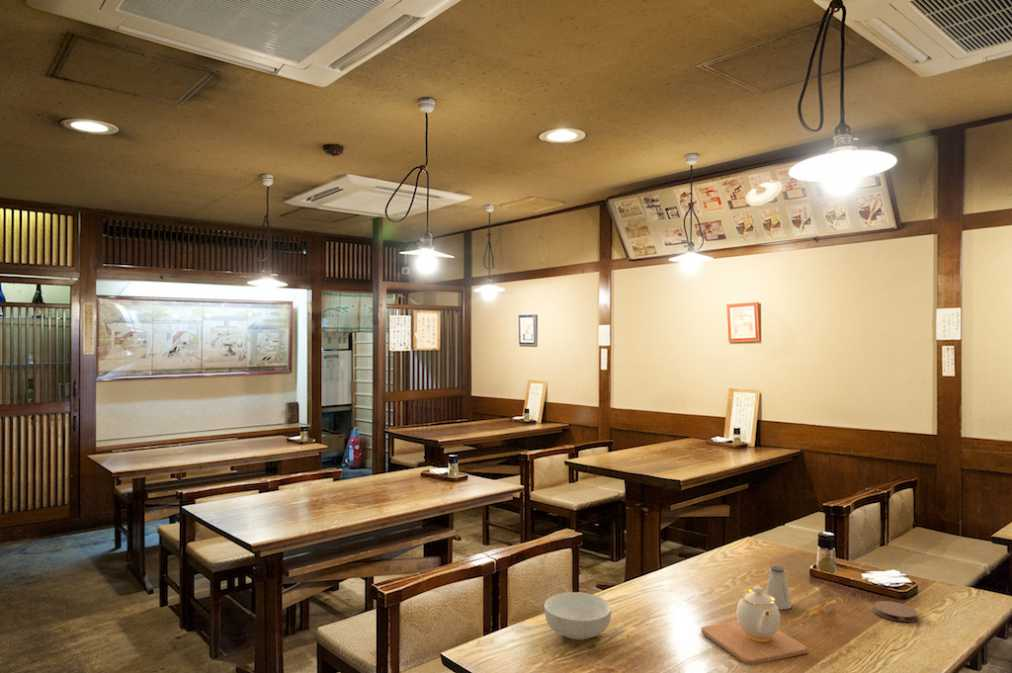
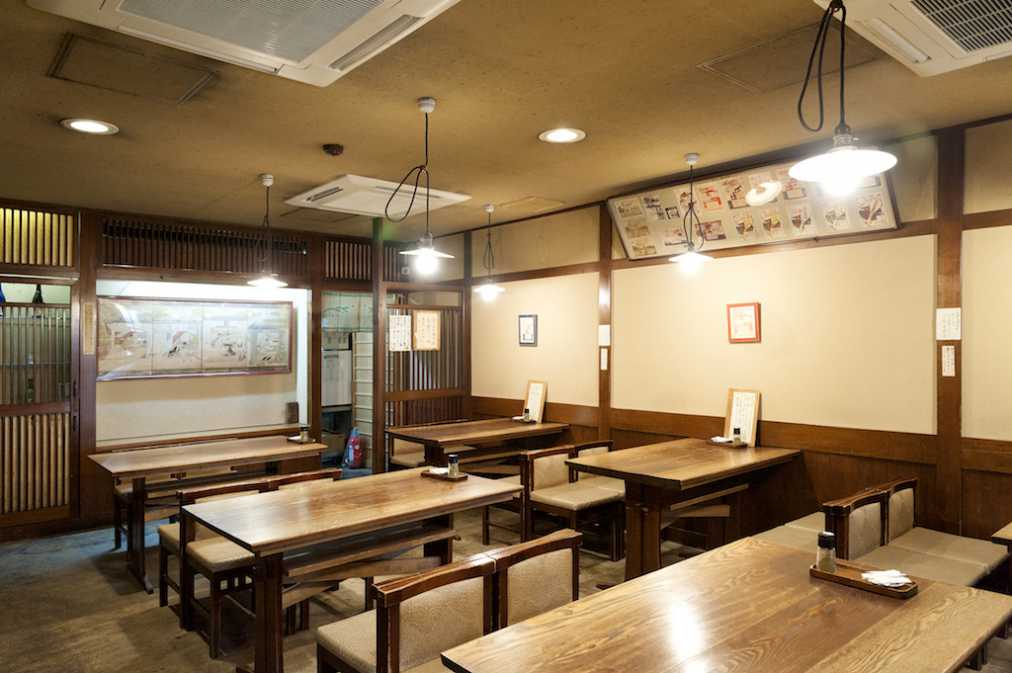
- teapot [700,585,808,666]
- cereal bowl [543,591,612,641]
- coaster [873,600,919,623]
- saltshaker [764,565,792,610]
